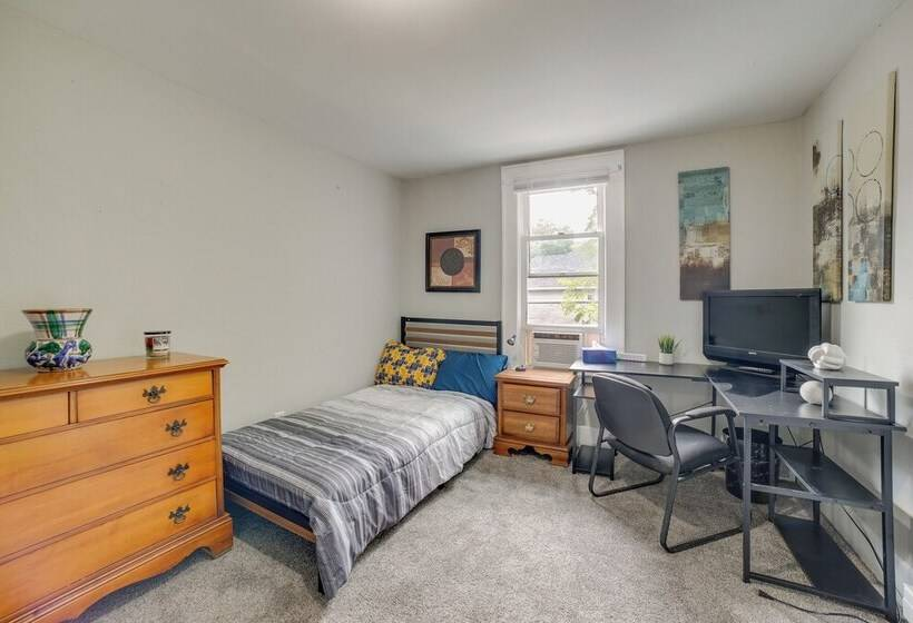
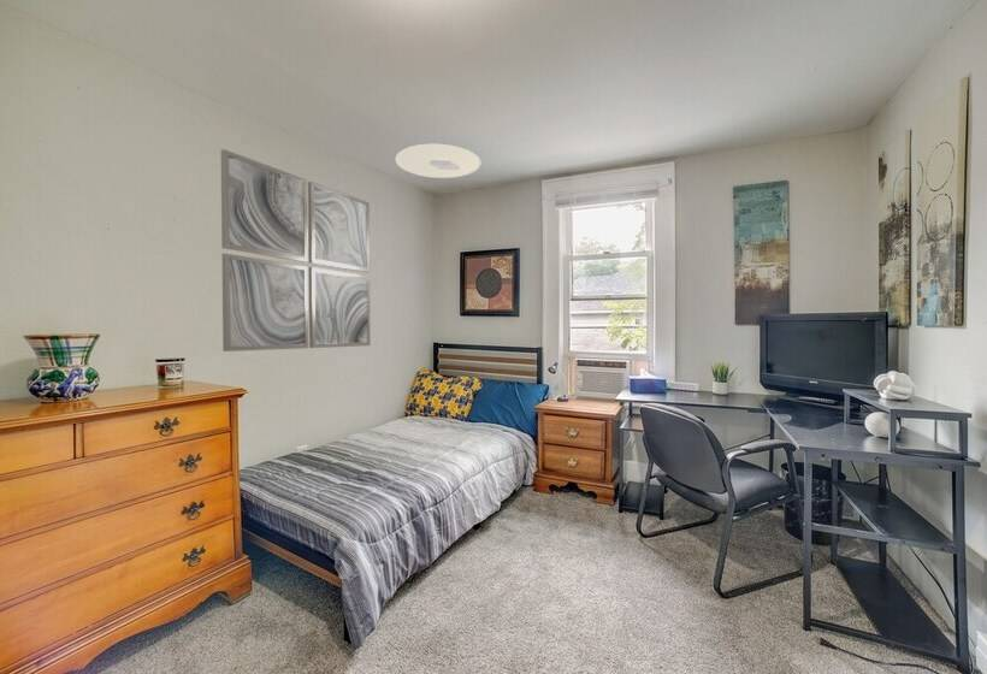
+ wall art [220,148,372,353]
+ ceiling light [395,143,481,179]
